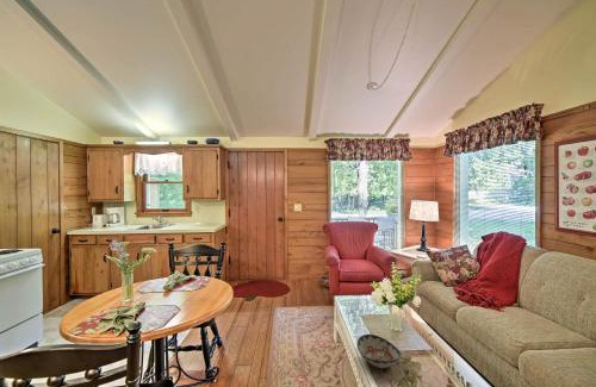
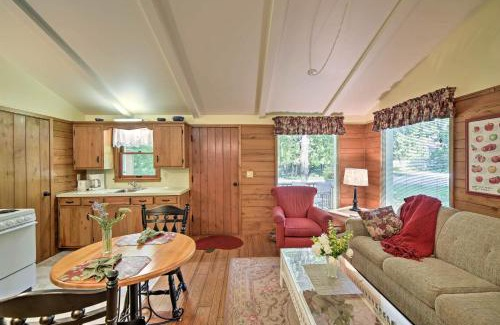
- decorative bowl [355,333,403,369]
